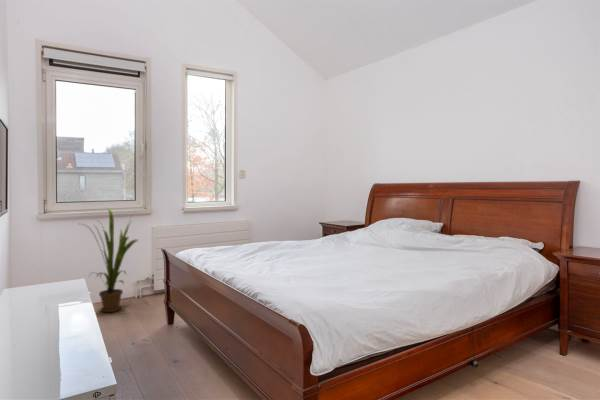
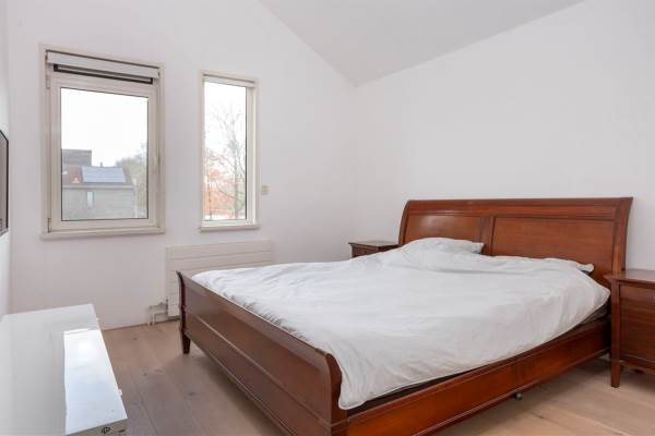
- house plant [79,208,139,313]
